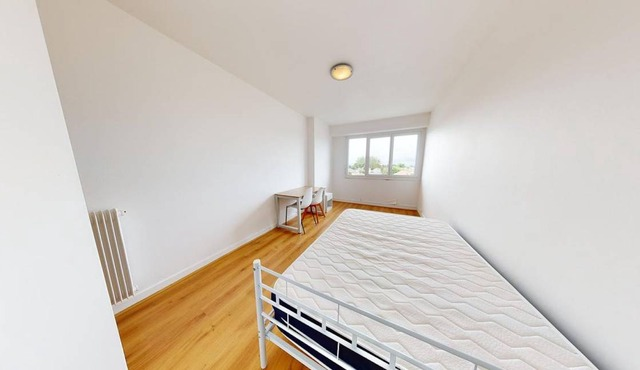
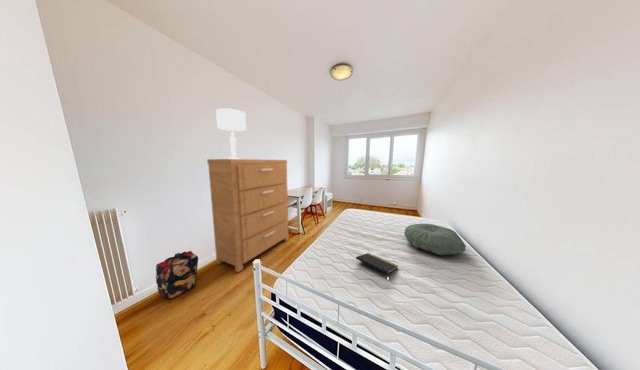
+ table lamp [215,107,247,159]
+ notepad [355,252,399,276]
+ pillow [404,223,467,256]
+ backpack [155,250,199,300]
+ dresser [206,158,290,273]
